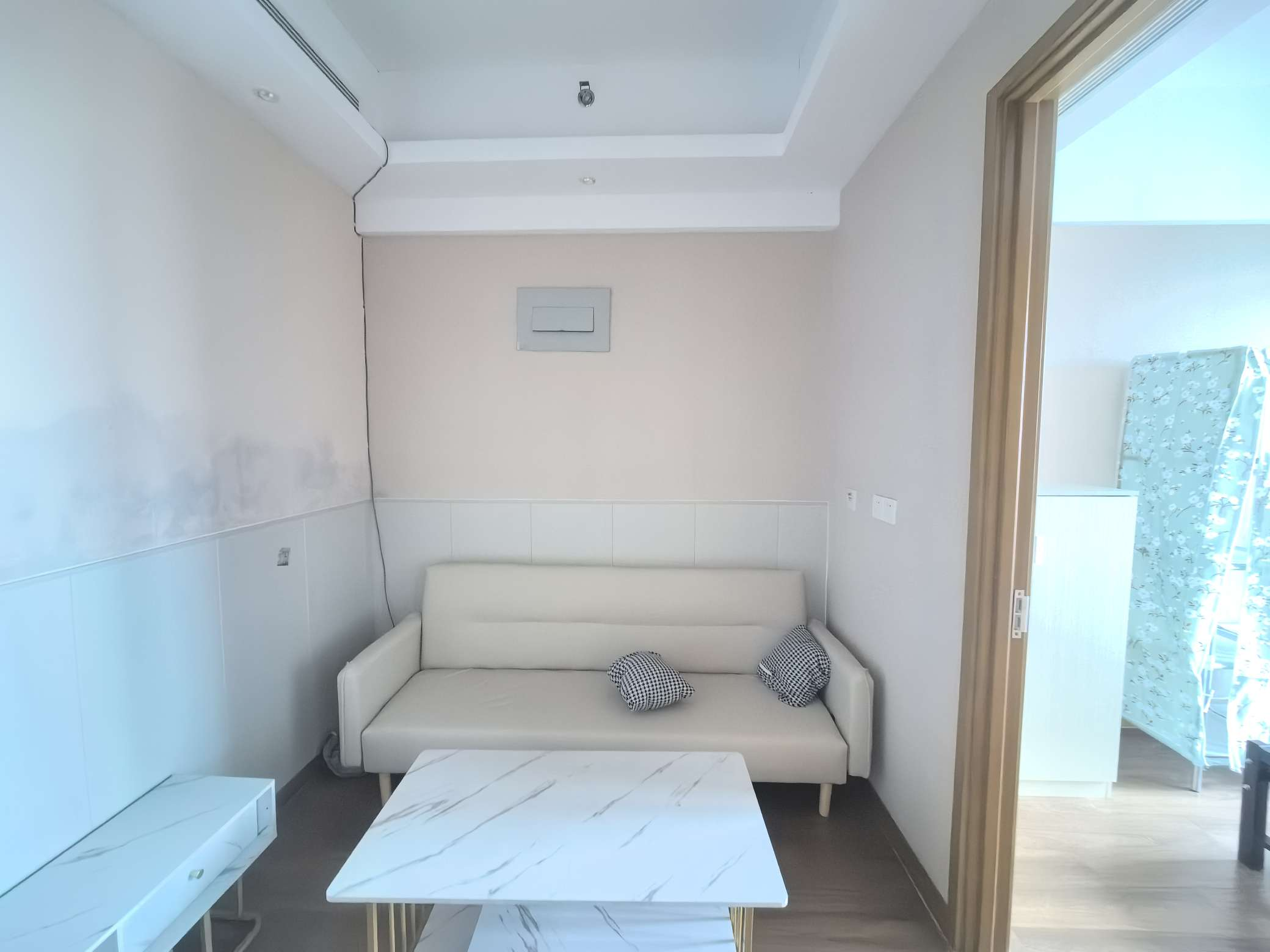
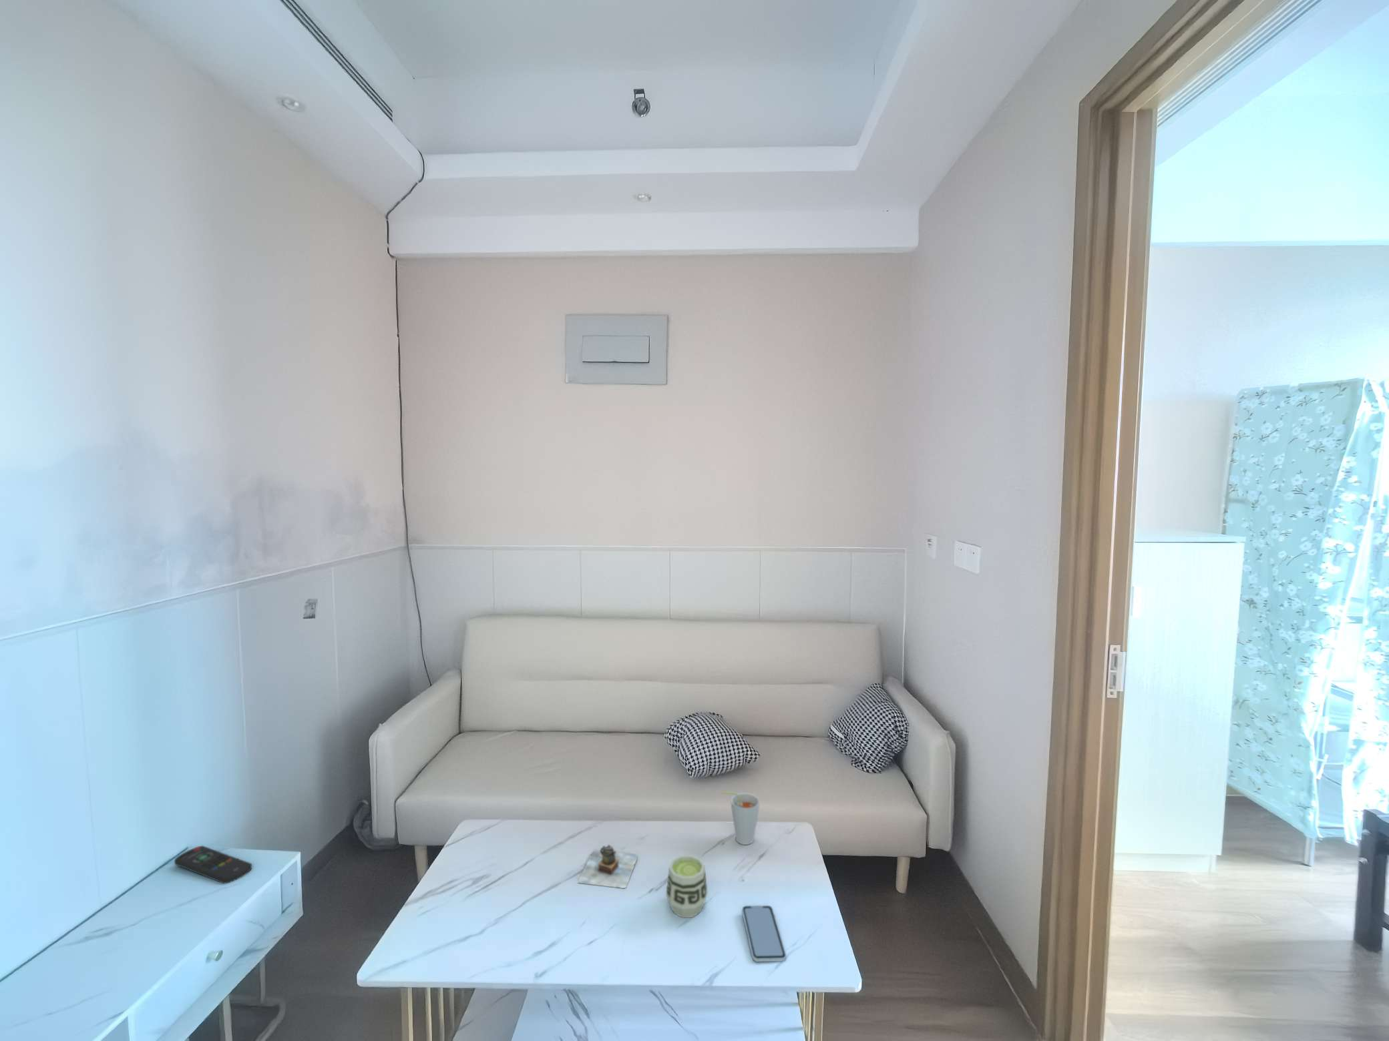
+ cup [665,854,709,919]
+ cup [721,791,760,845]
+ remote control [174,845,253,885]
+ teapot [576,844,638,889]
+ smartphone [742,905,786,962]
